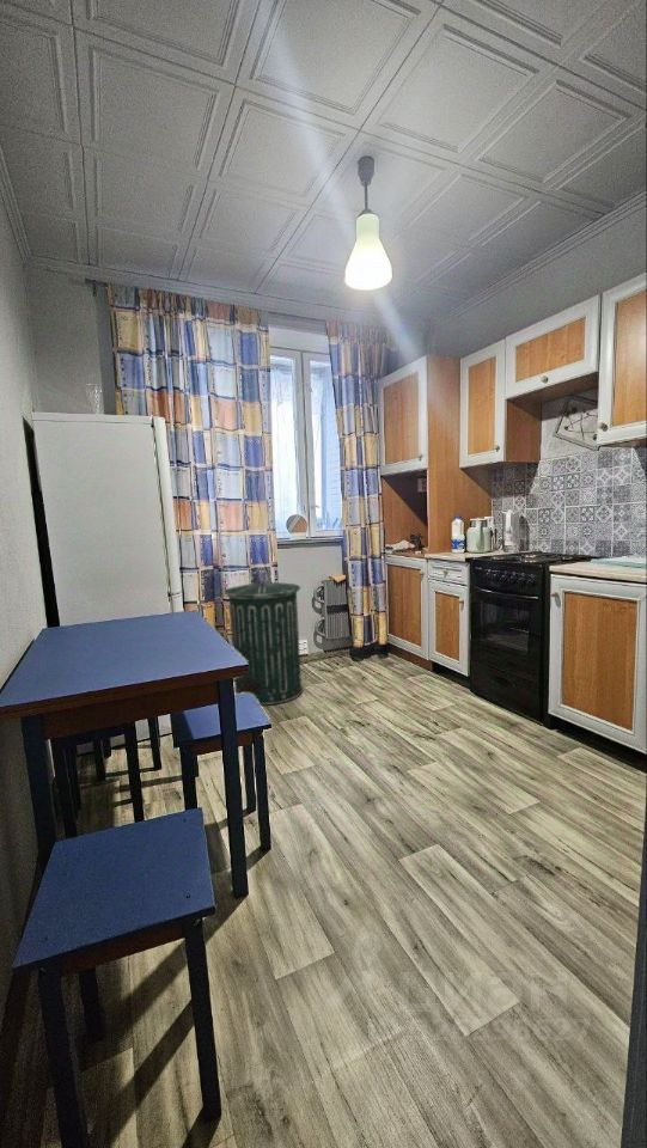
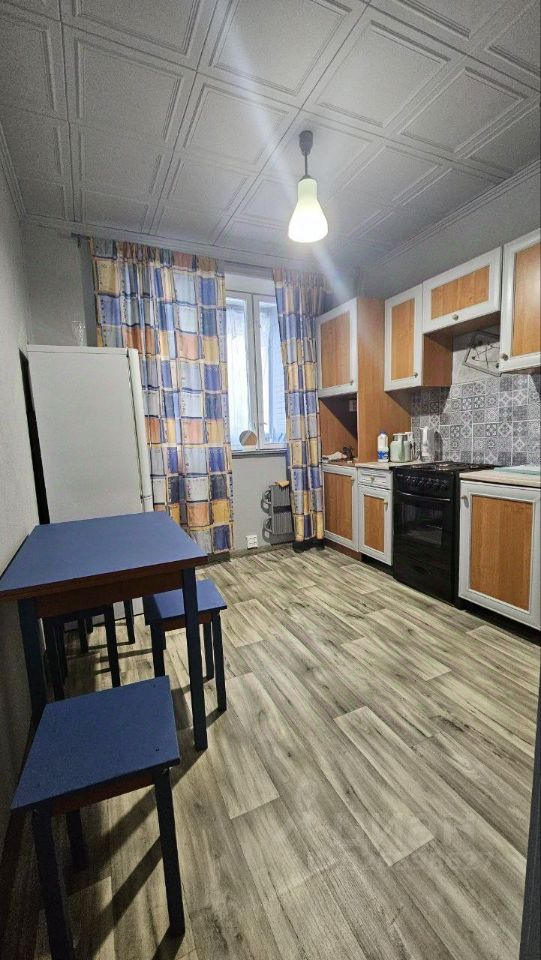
- trash can [224,580,304,707]
